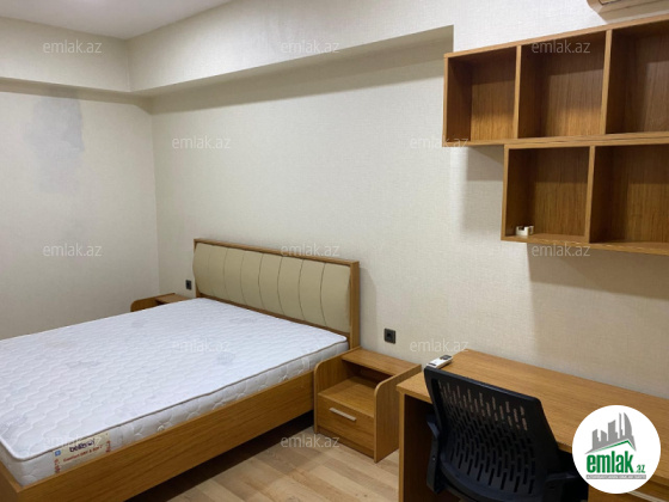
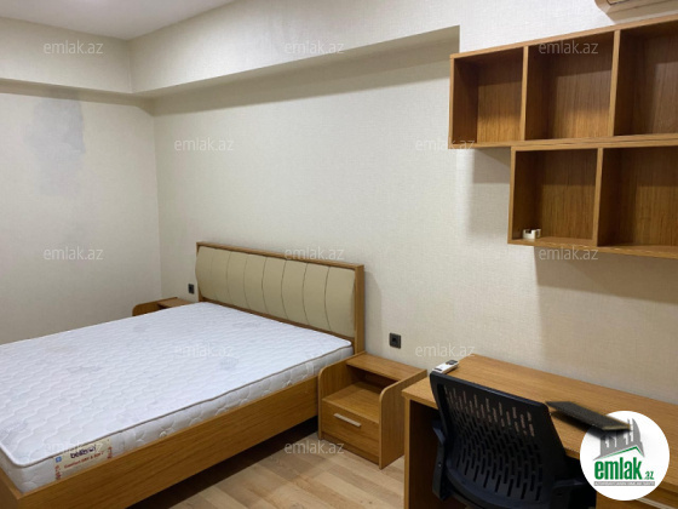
+ notepad [544,400,633,441]
